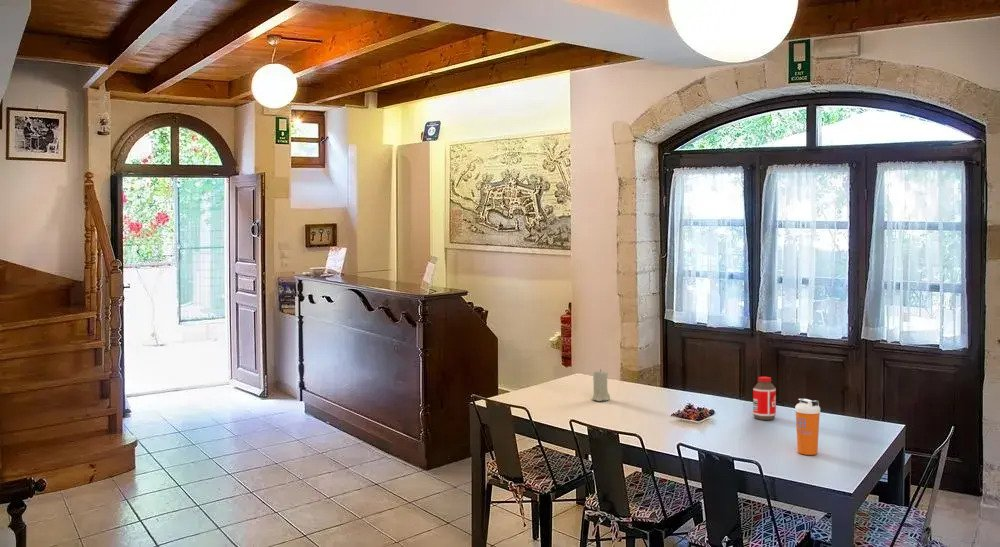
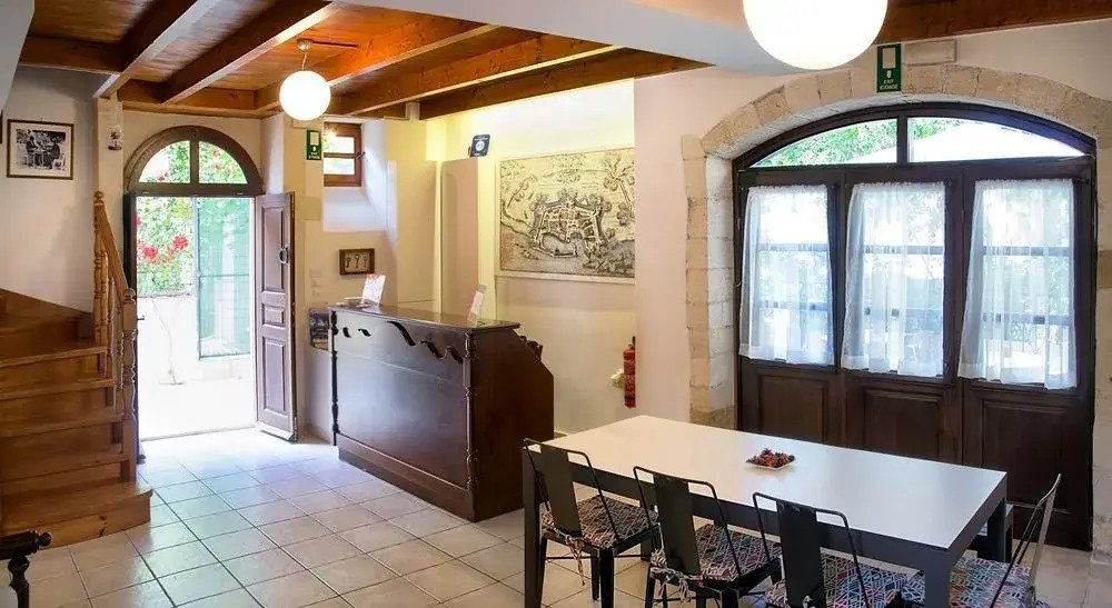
- candle [591,368,611,402]
- shaker bottle [794,398,821,456]
- bottle [752,376,777,421]
